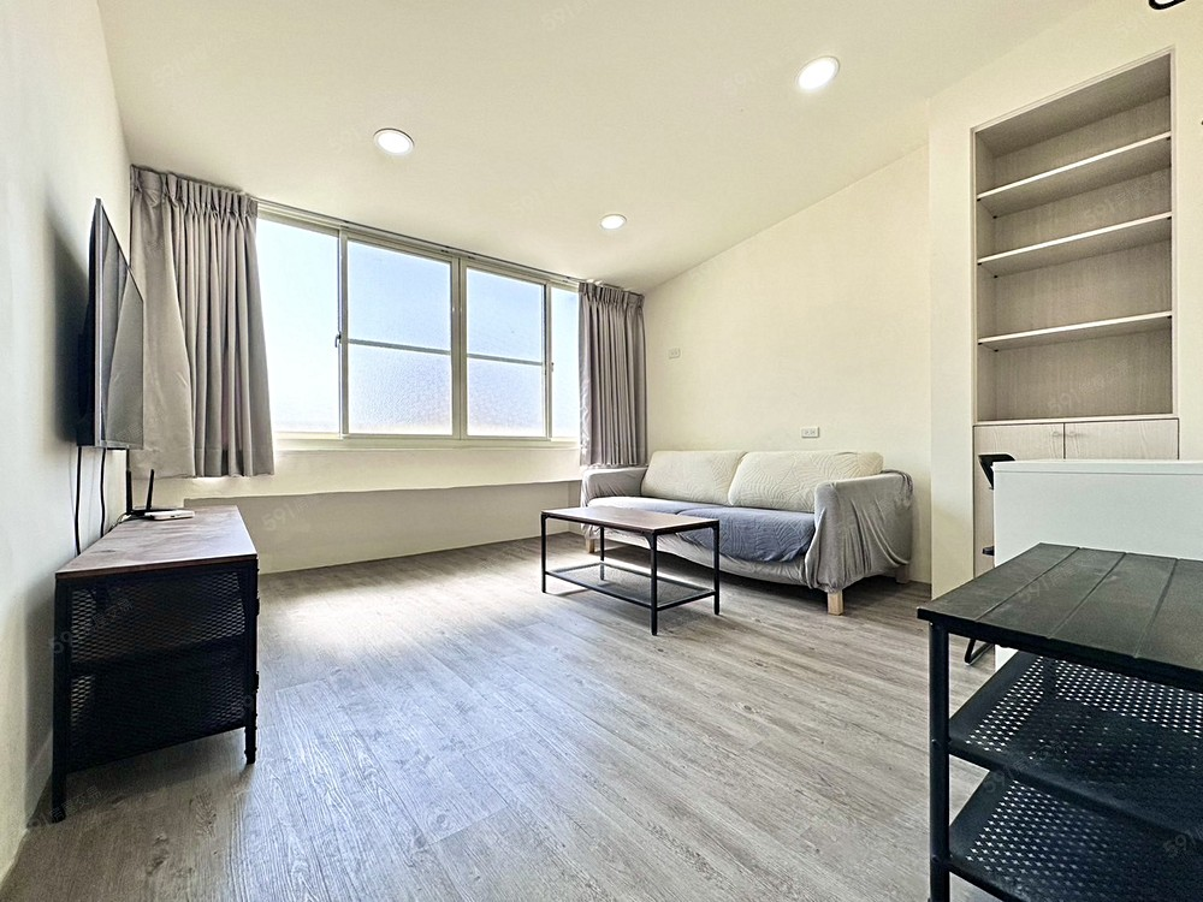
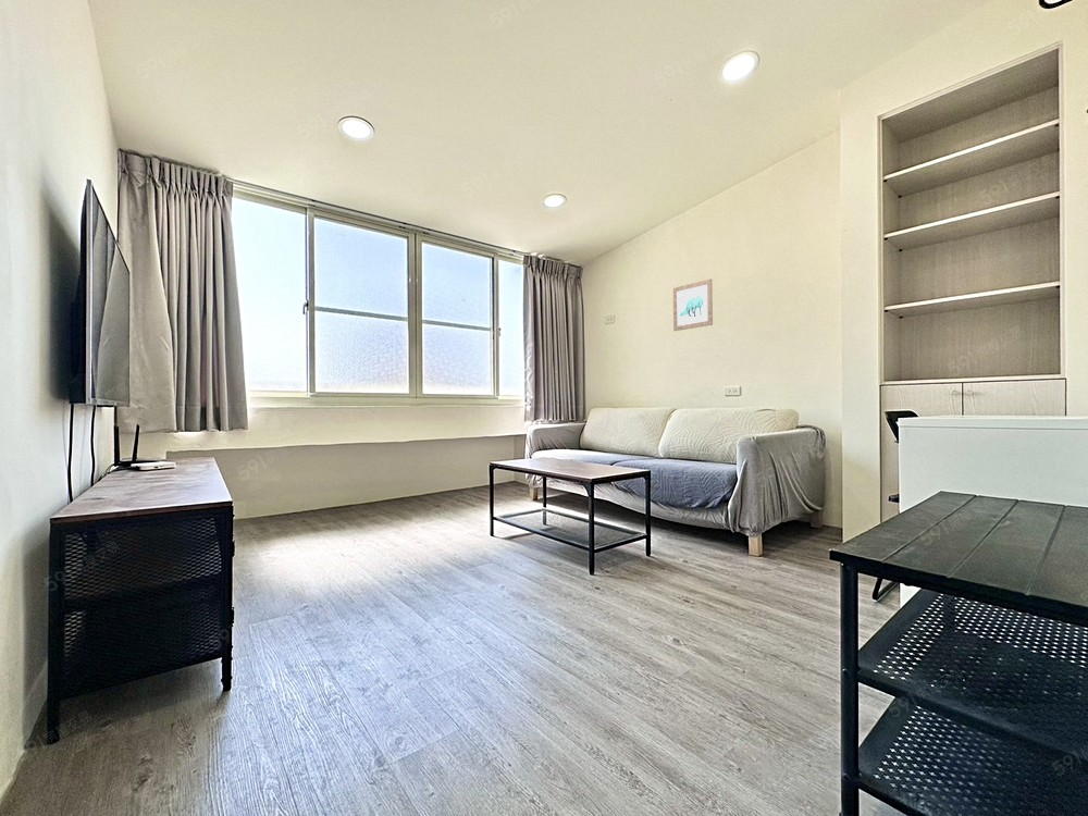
+ wall art [672,277,714,332]
